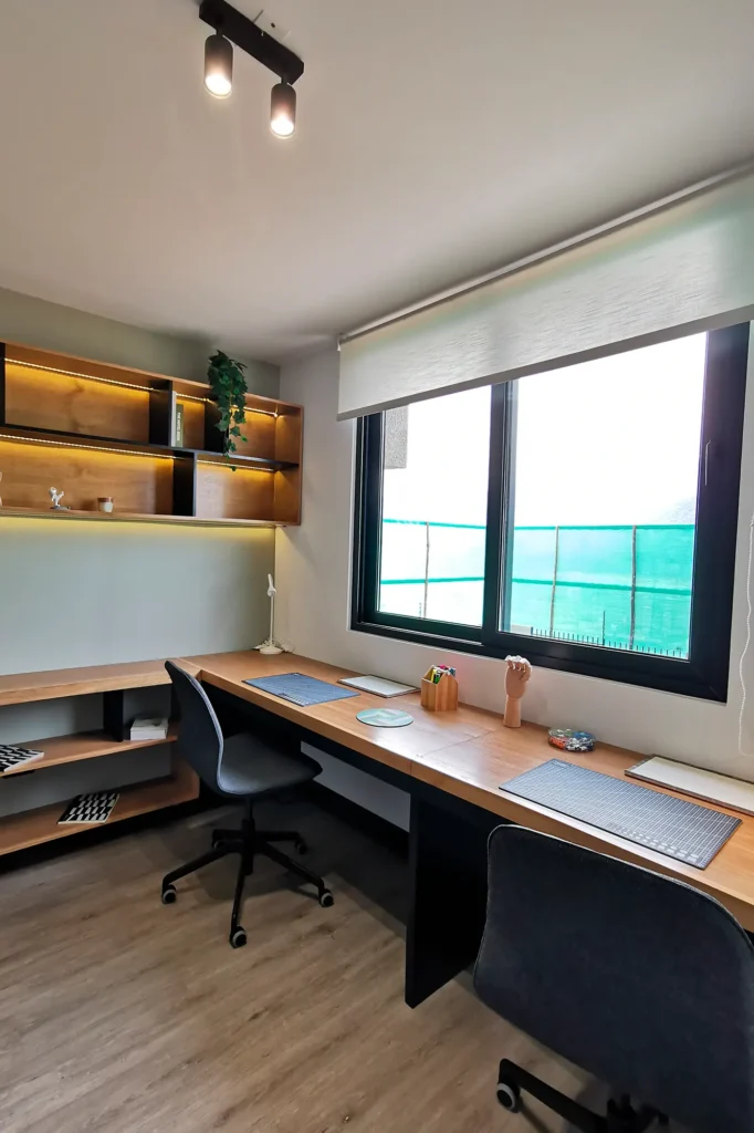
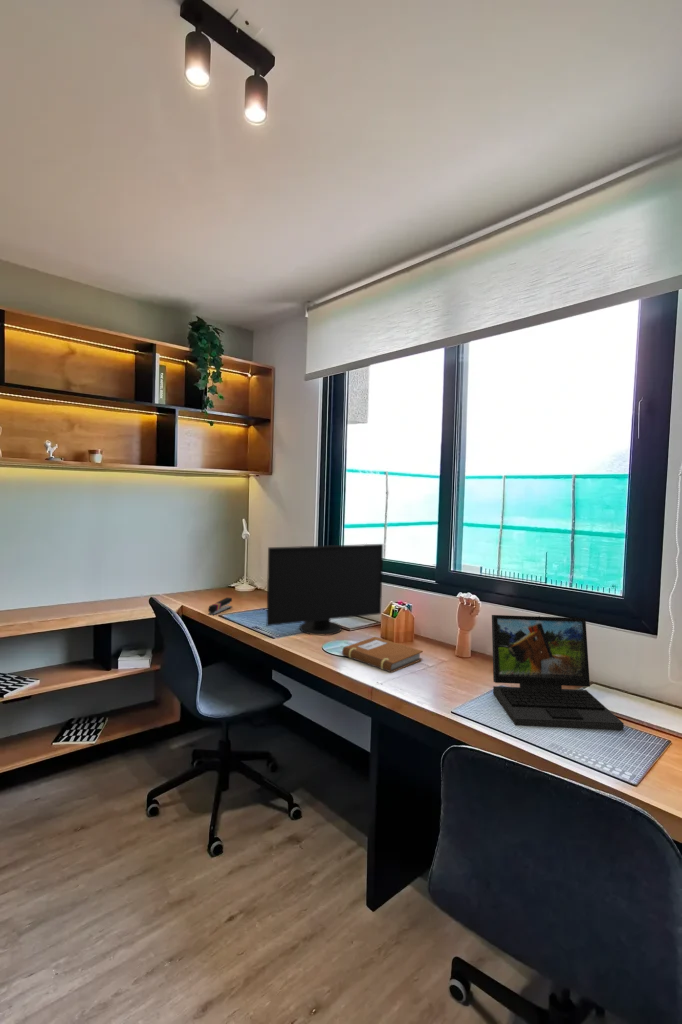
+ notebook [341,636,424,673]
+ stapler [207,596,233,616]
+ laptop [491,614,625,732]
+ computer monitor [266,543,384,636]
